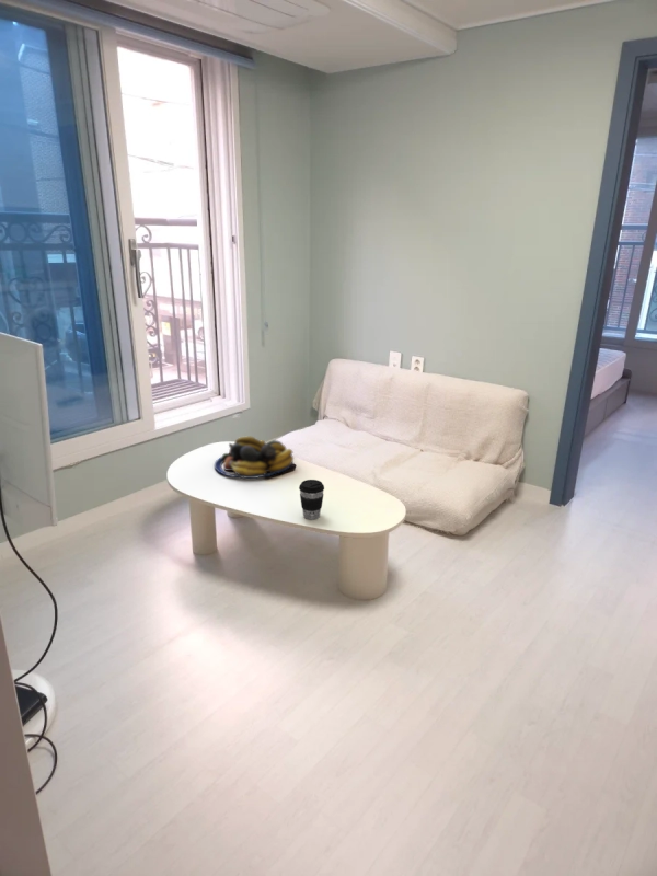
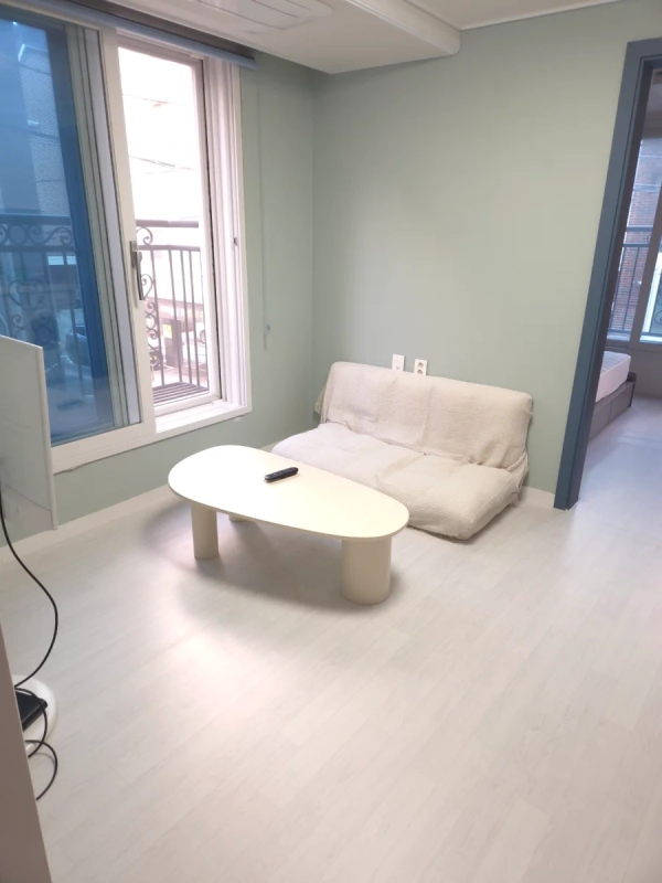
- coffee cup [298,479,325,520]
- fruit bowl [214,435,295,480]
